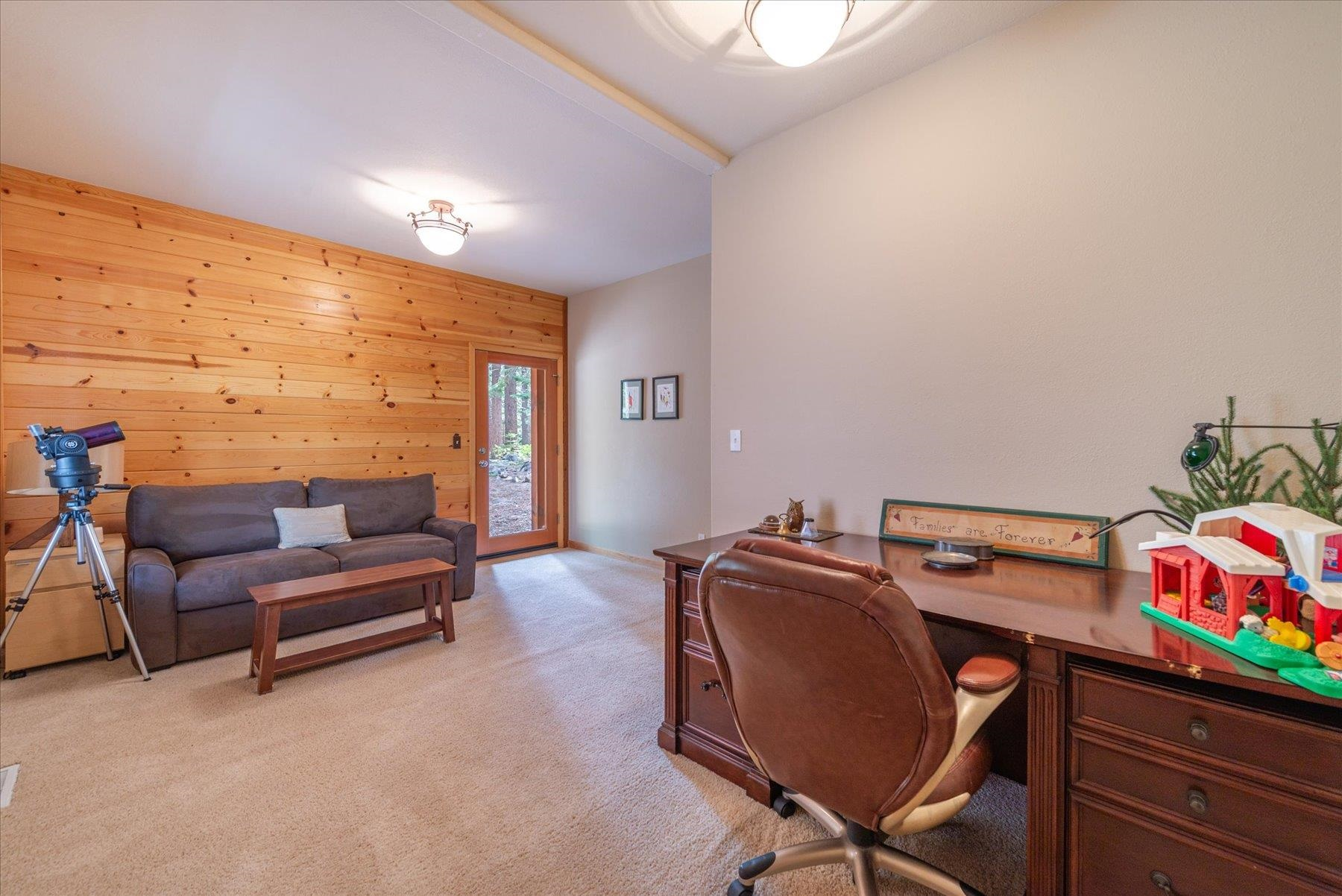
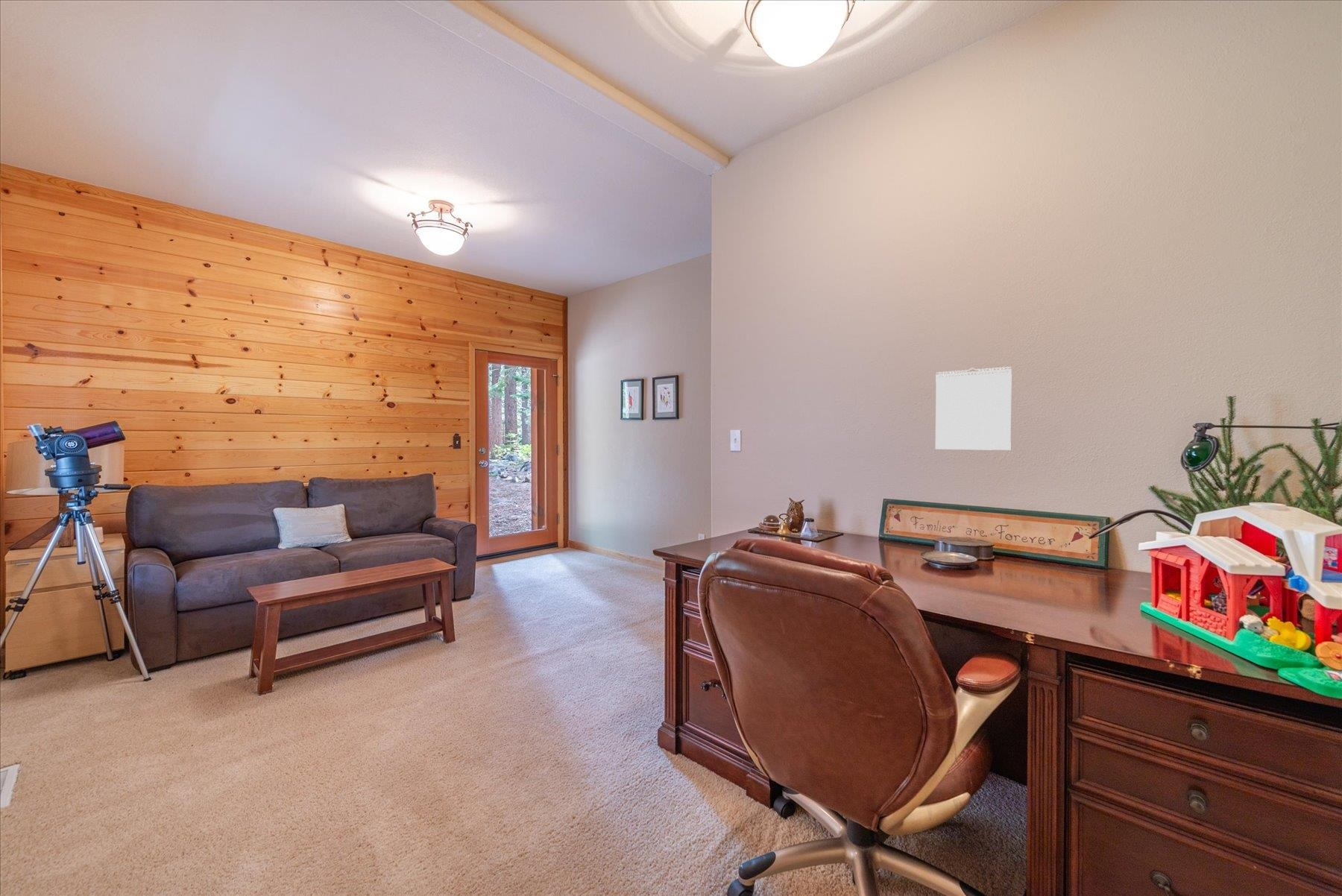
+ calendar [935,366,1012,451]
